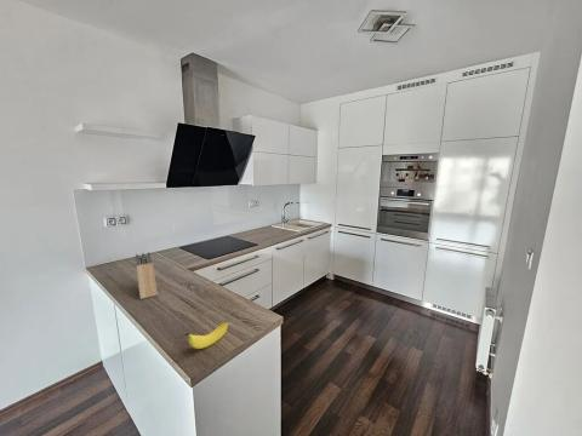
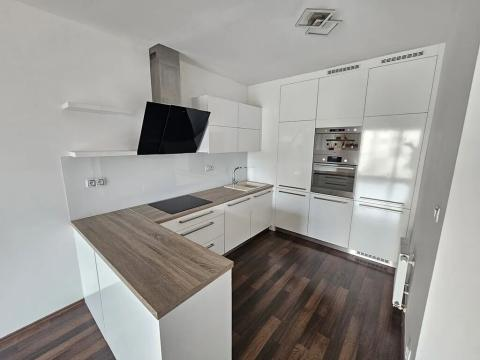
- knife block [135,251,159,300]
- banana [182,320,229,350]
